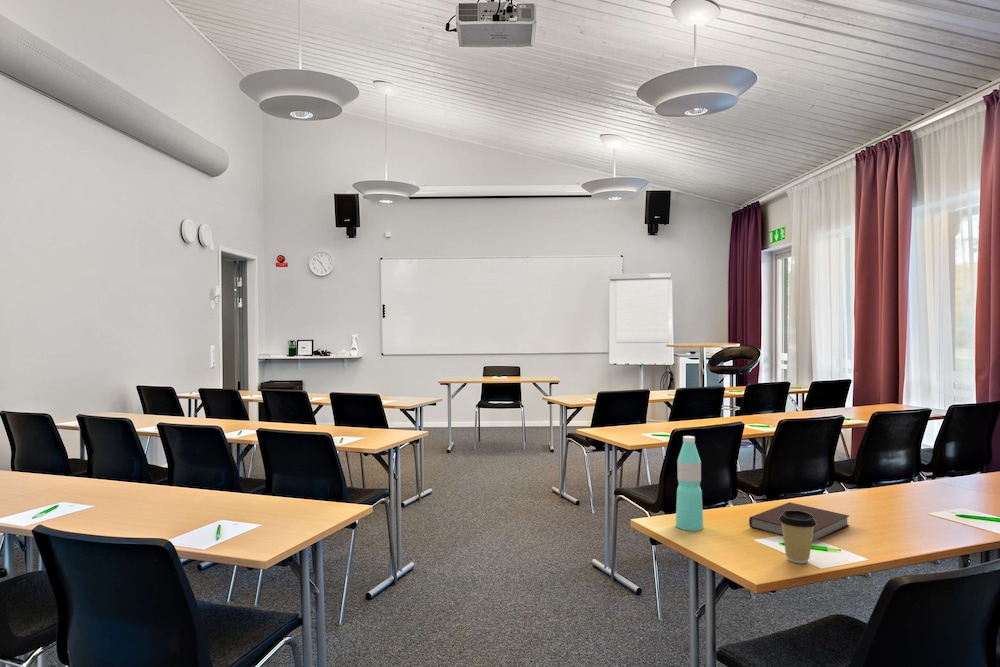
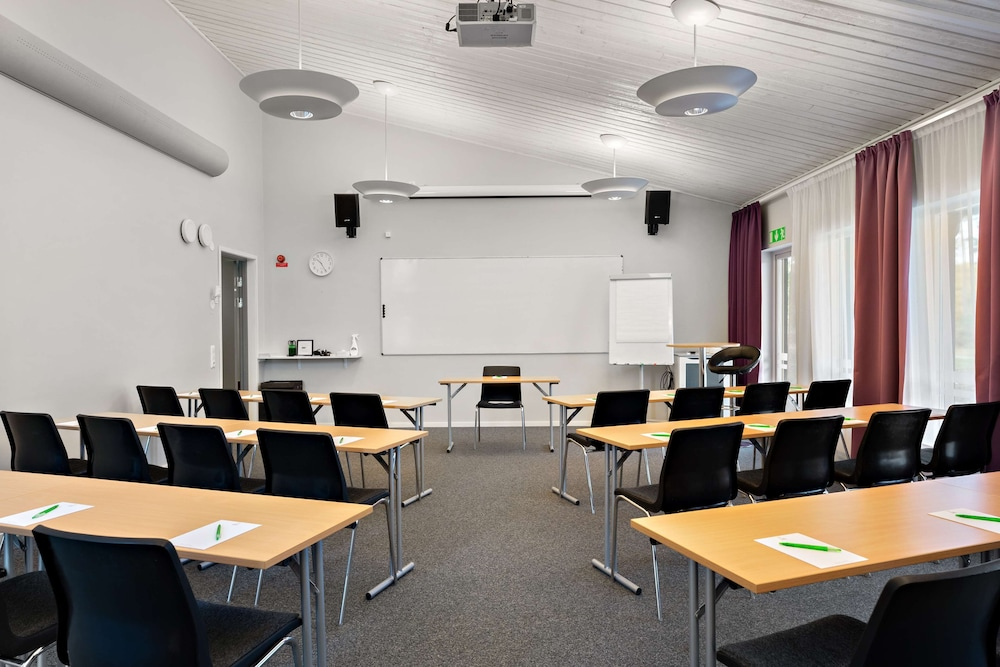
- notebook [748,501,850,542]
- coffee cup [778,510,817,564]
- water bottle [675,435,705,532]
